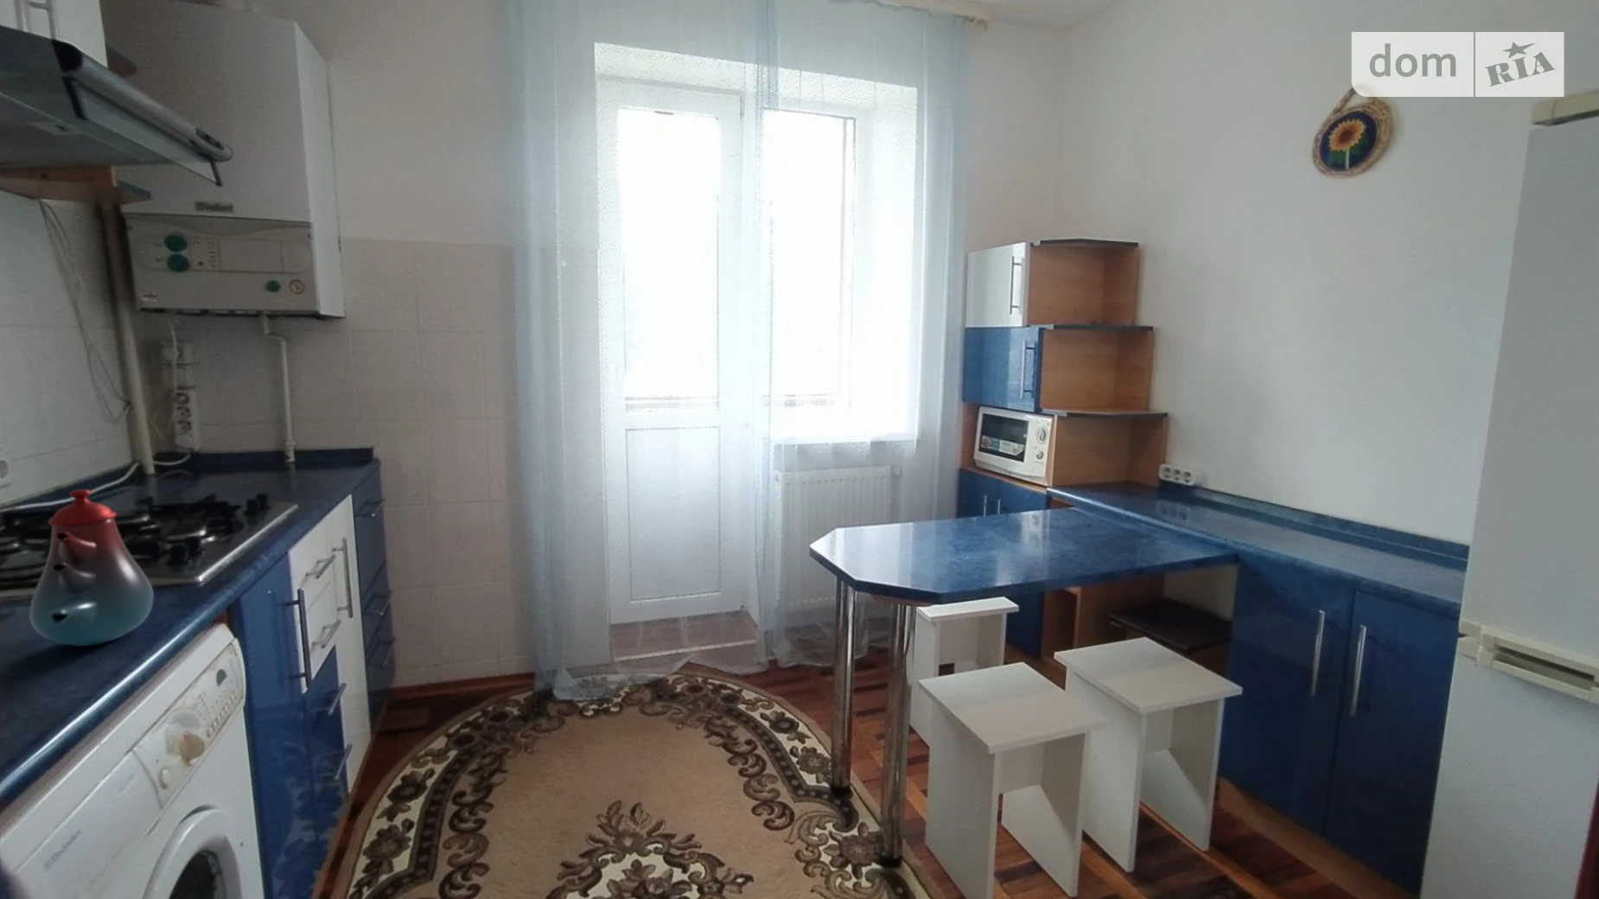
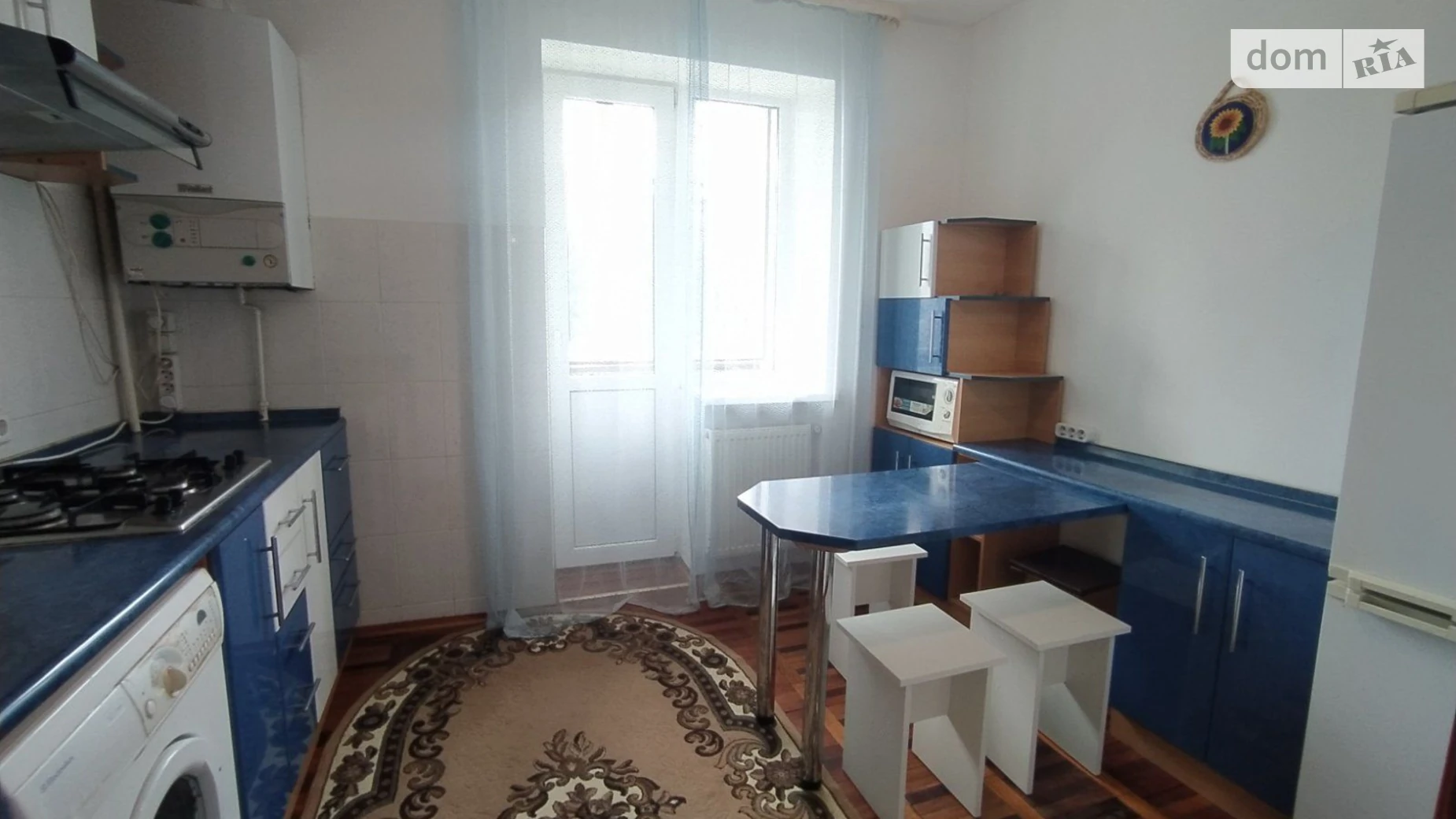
- teakettle [29,488,155,647]
